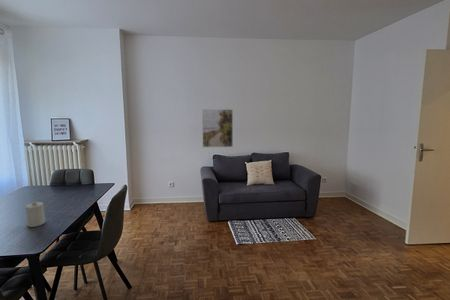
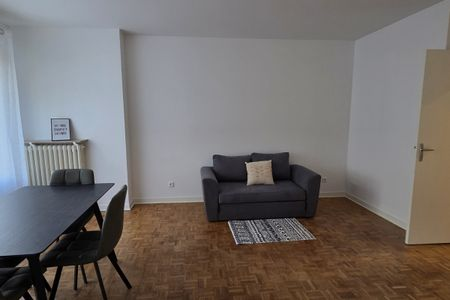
- candle [25,200,46,228]
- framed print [201,108,234,148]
